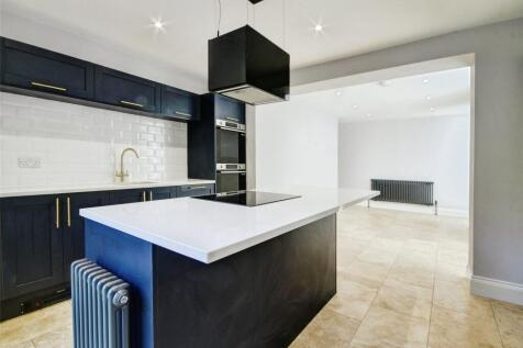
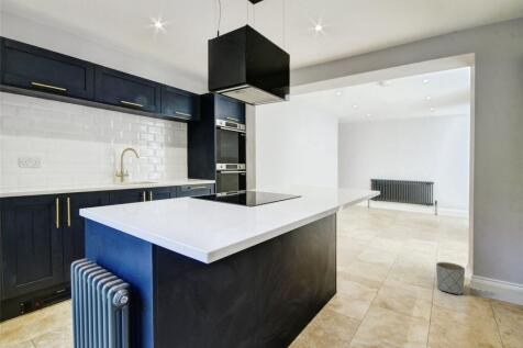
+ planter [435,261,466,295]
